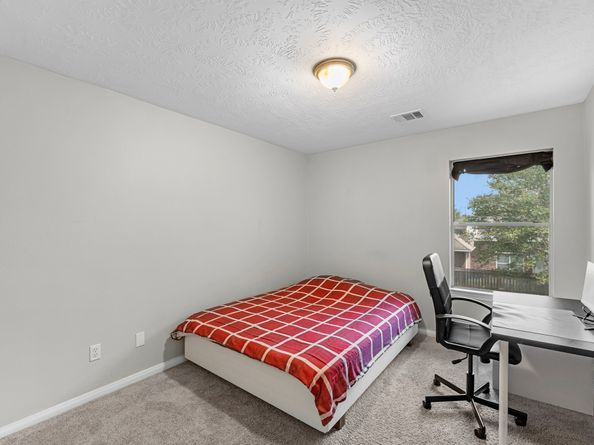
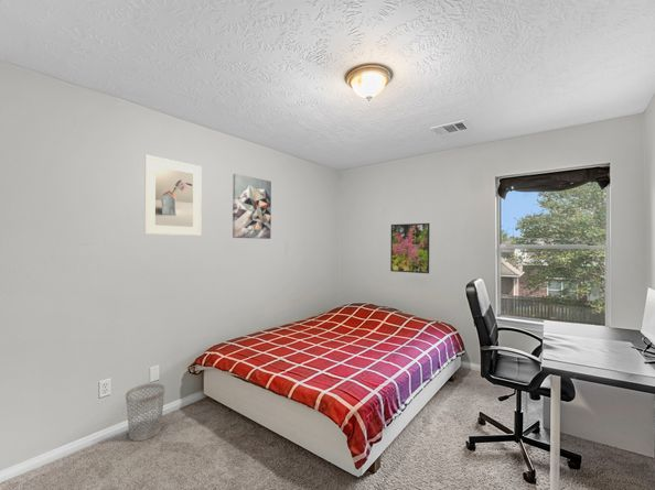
+ wastebasket [125,382,165,442]
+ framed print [143,154,203,237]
+ wall art [232,173,272,240]
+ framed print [389,222,431,274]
